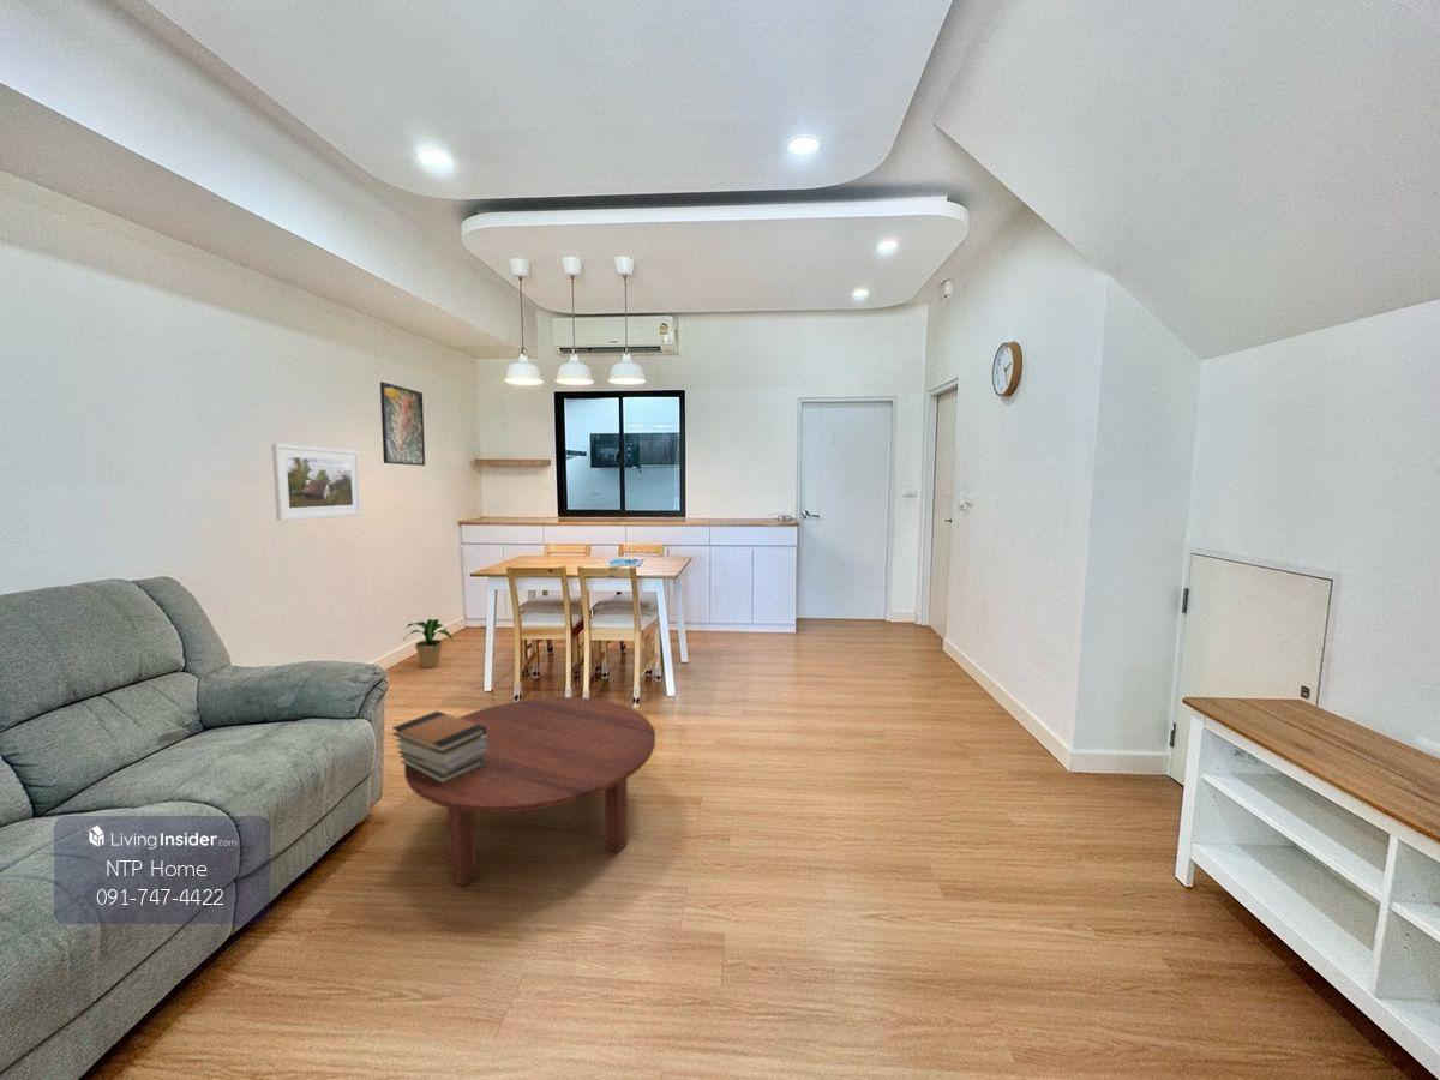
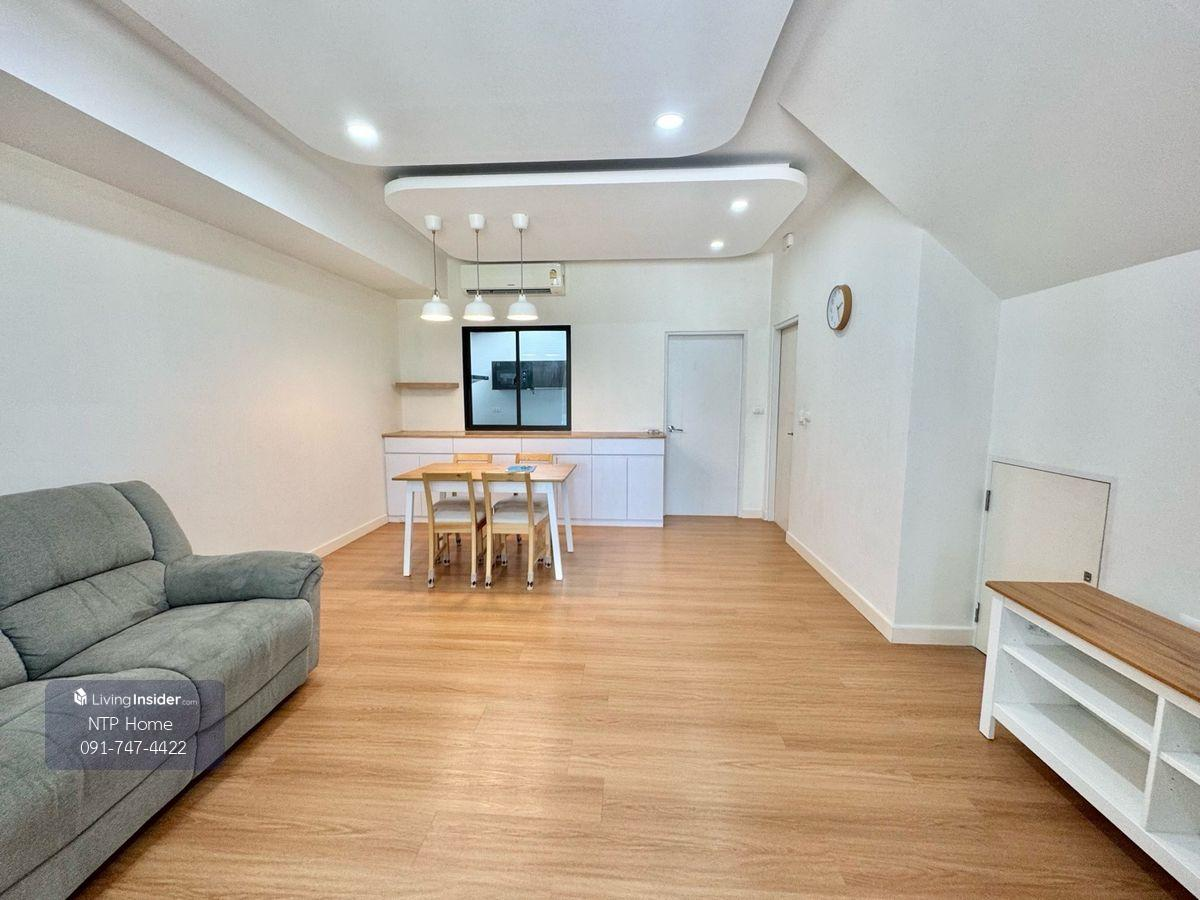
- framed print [379,380,426,467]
- coffee table [403,696,656,887]
- book stack [391,710,487,784]
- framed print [271,442,362,522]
- potted plant [402,618,454,668]
